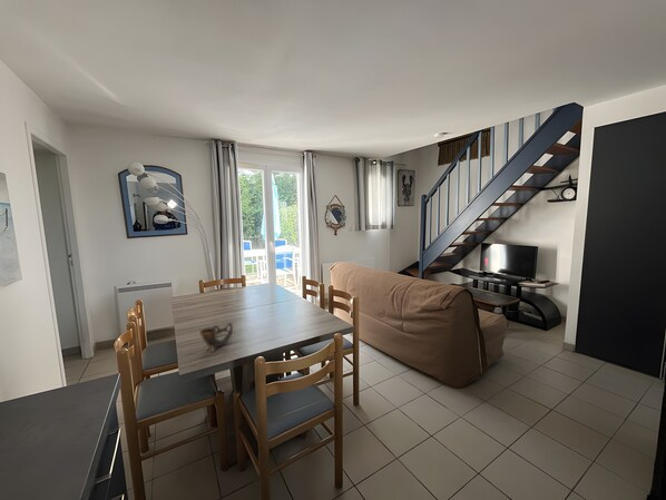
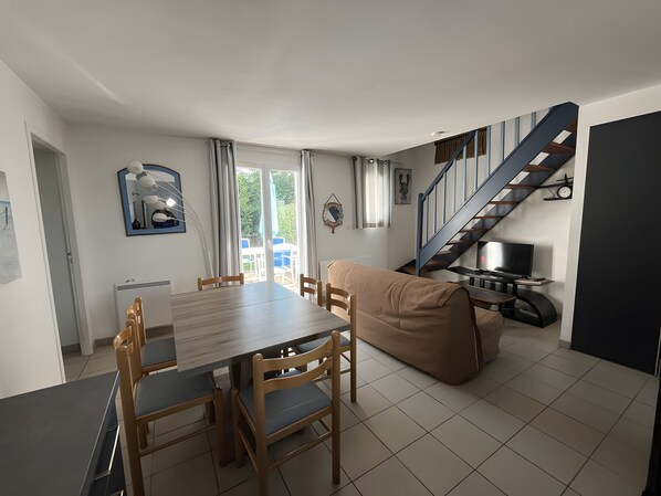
- cup [198,322,234,353]
